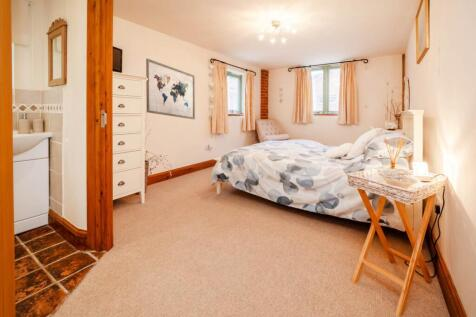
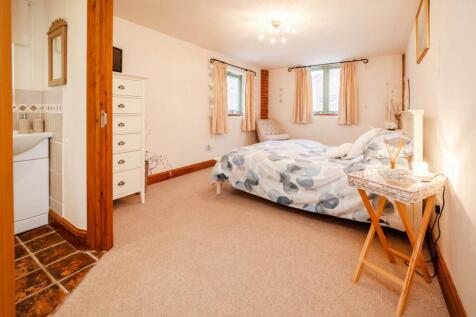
- wall art [145,58,196,120]
